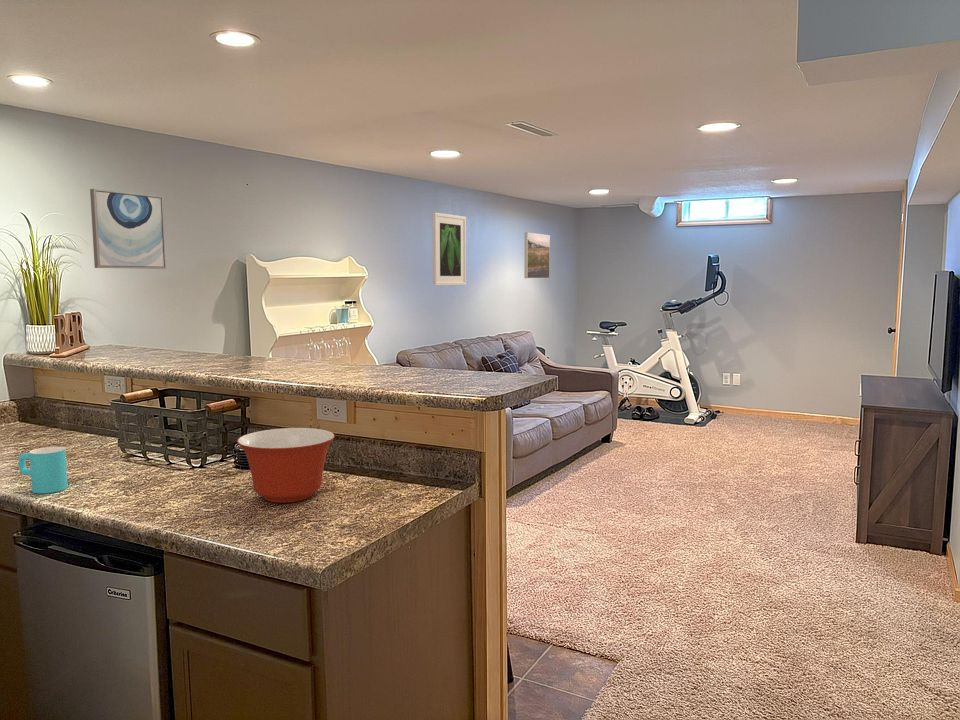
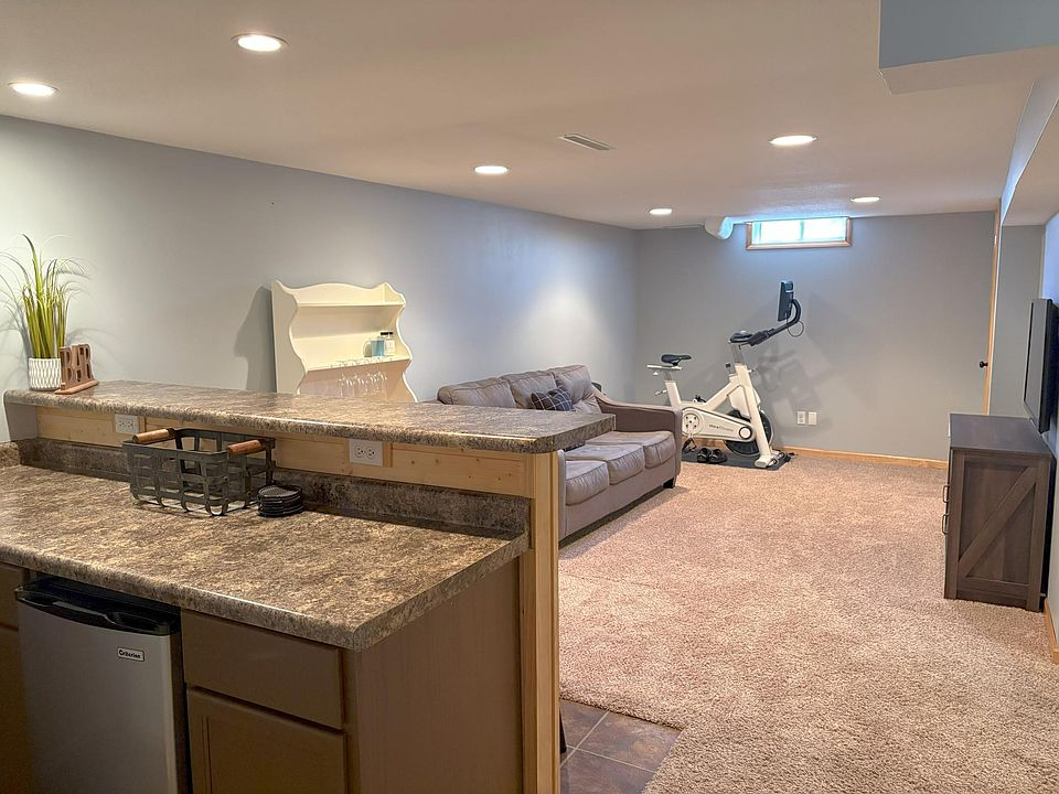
- wall art [89,188,167,270]
- cup [18,446,68,494]
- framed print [524,232,551,279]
- mixing bowl [236,427,336,504]
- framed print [432,211,467,287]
